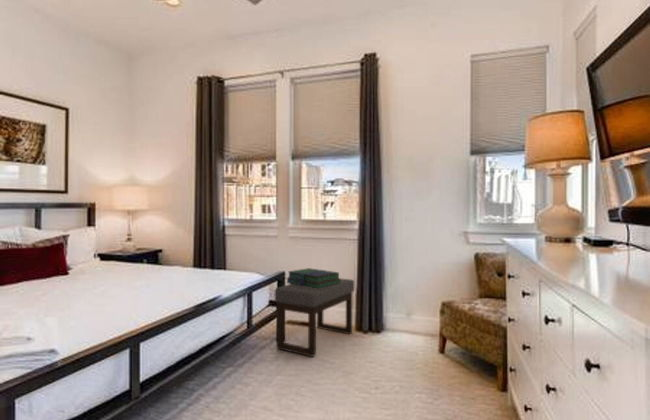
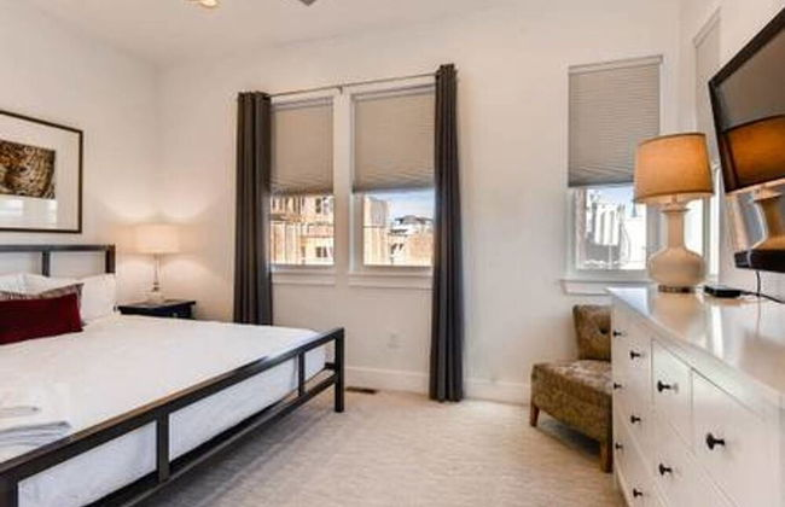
- ottoman [274,277,355,358]
- stack of books [285,267,341,289]
